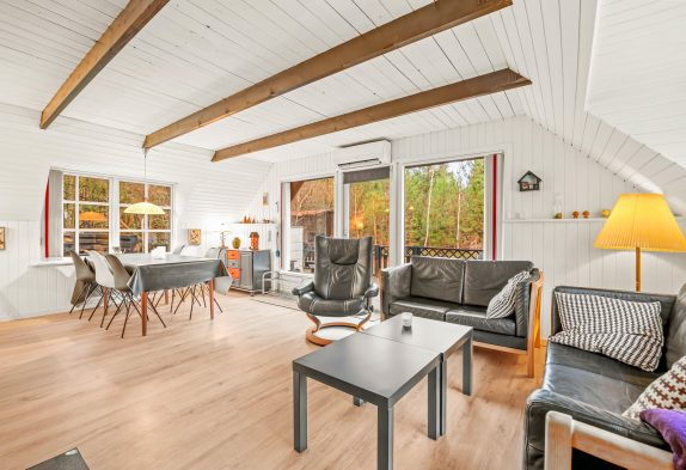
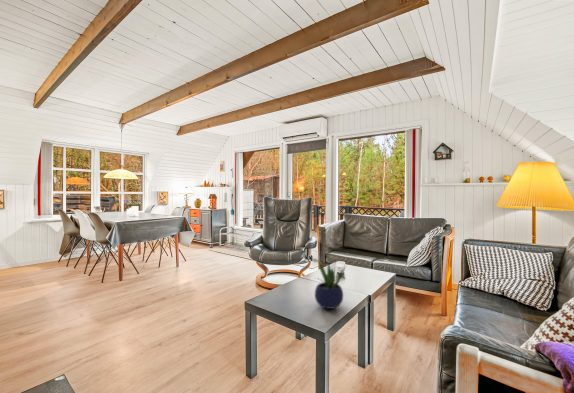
+ potted plant [314,257,348,310]
